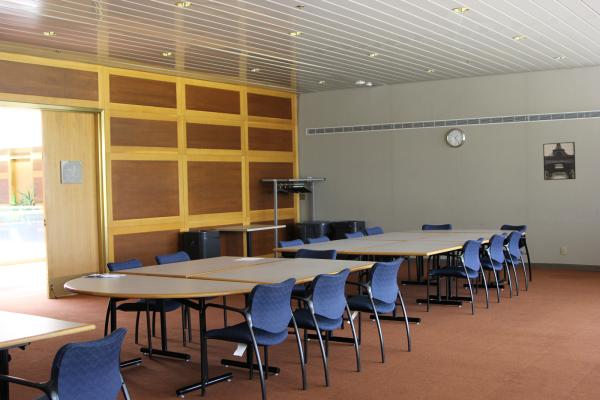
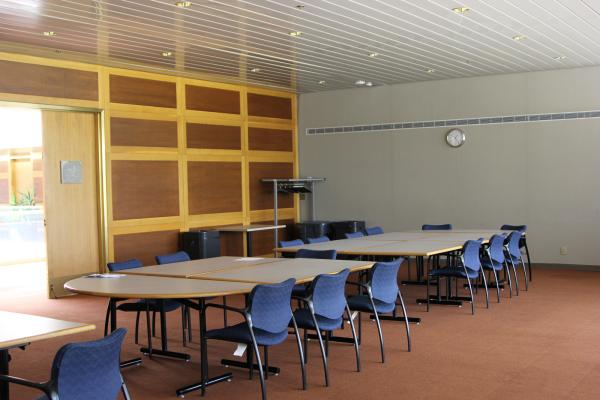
- wall art [542,141,577,181]
